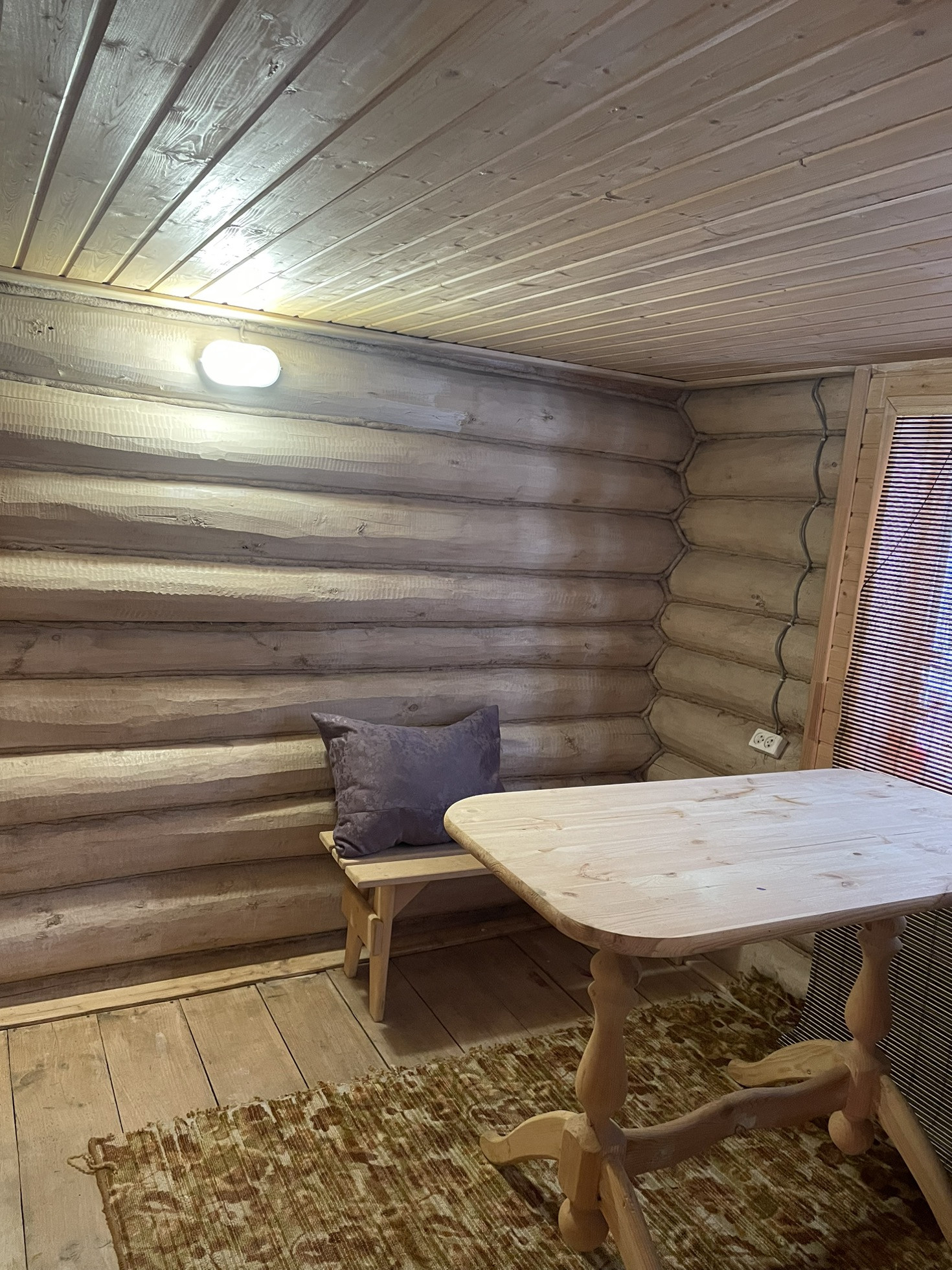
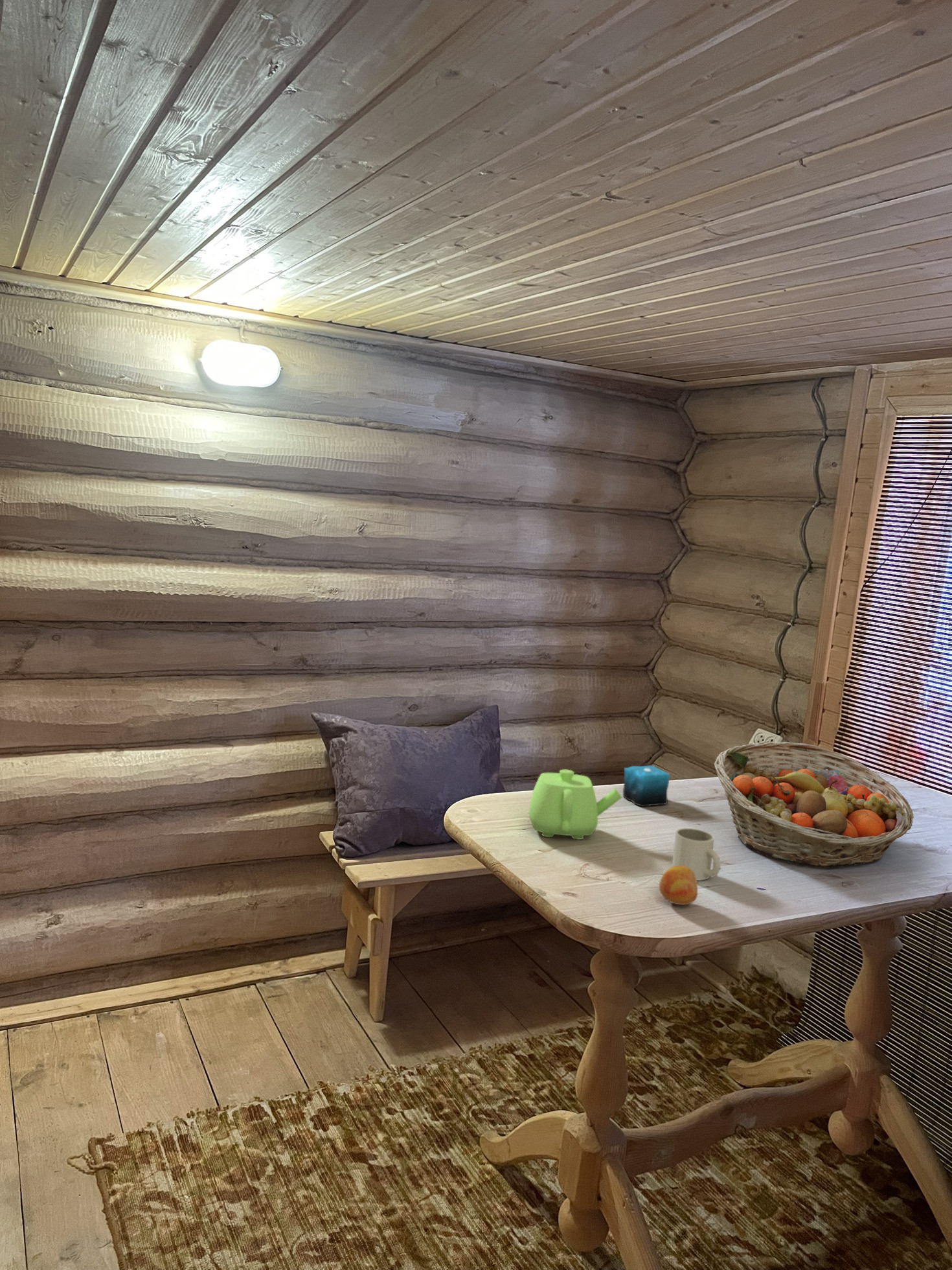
+ candle [622,760,670,807]
+ fruit basket [714,741,914,869]
+ teapot [528,769,623,840]
+ fruit [658,866,698,906]
+ mug [672,827,721,881]
